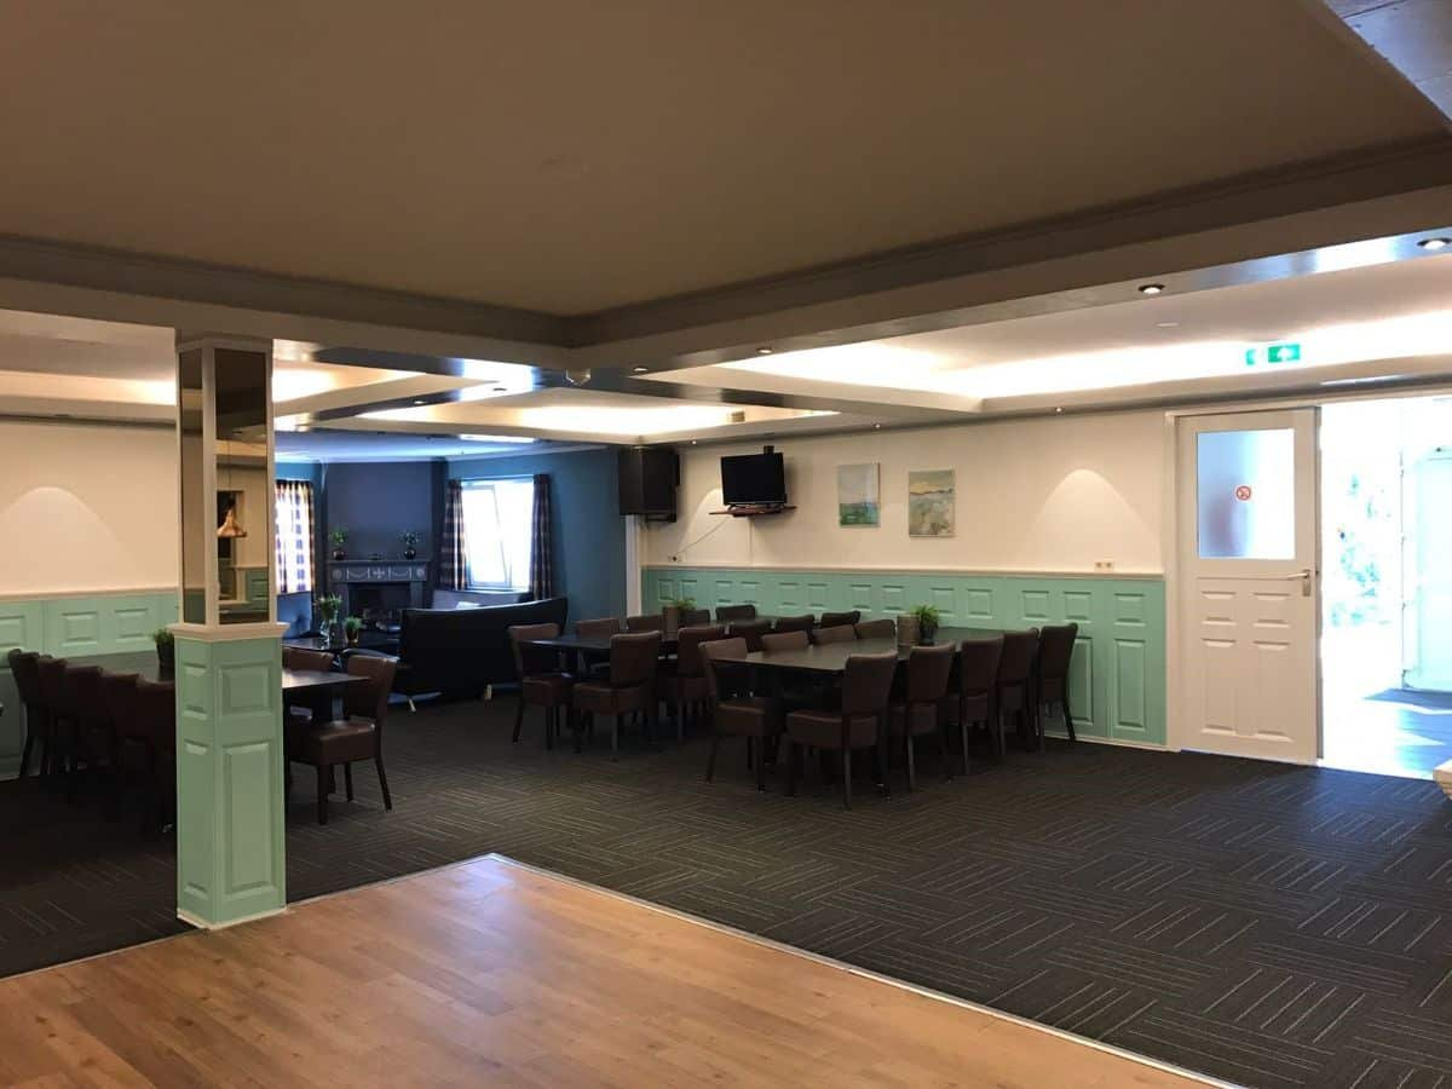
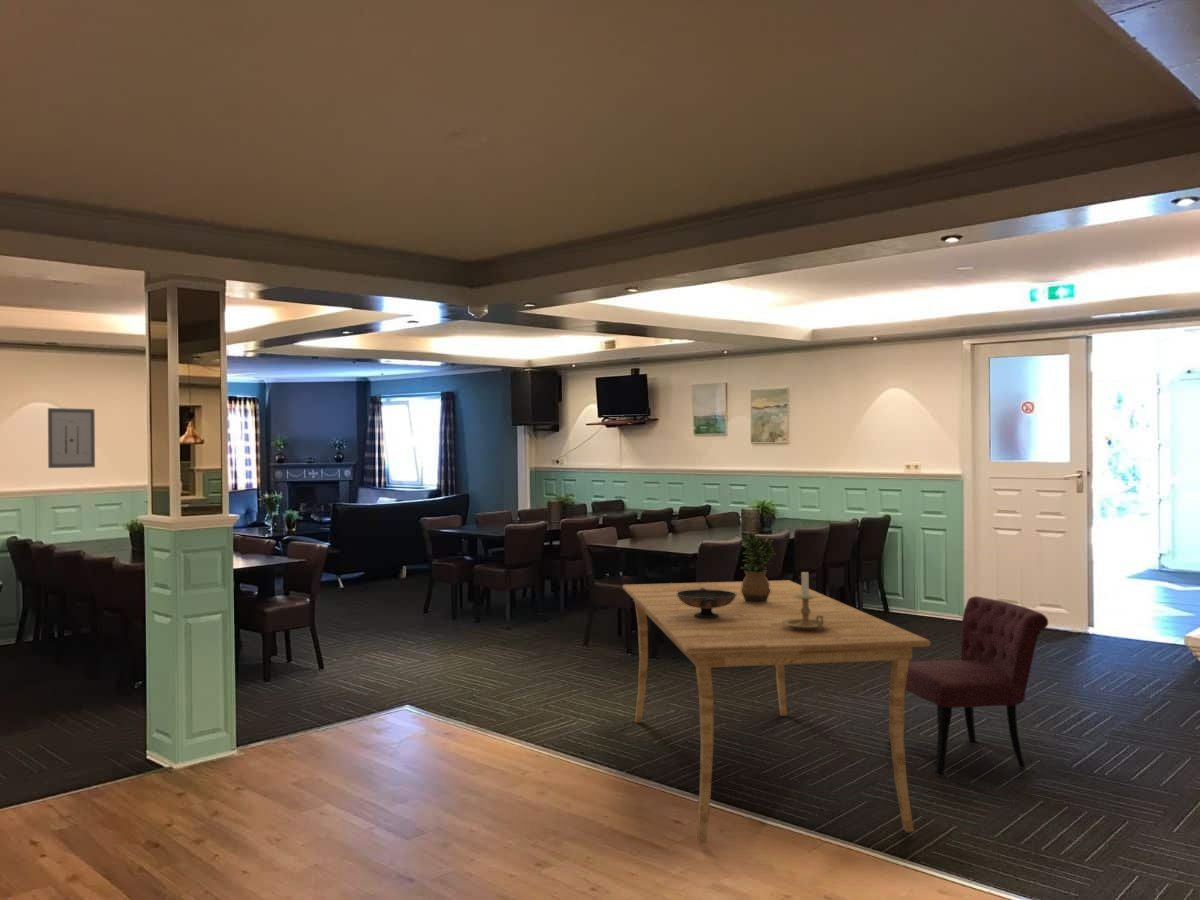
+ candle holder [782,569,830,630]
+ wall art [47,407,96,469]
+ decorative bowl [677,588,736,619]
+ dining table [622,579,931,846]
+ potted plant [739,532,778,604]
+ chair [887,595,1049,777]
